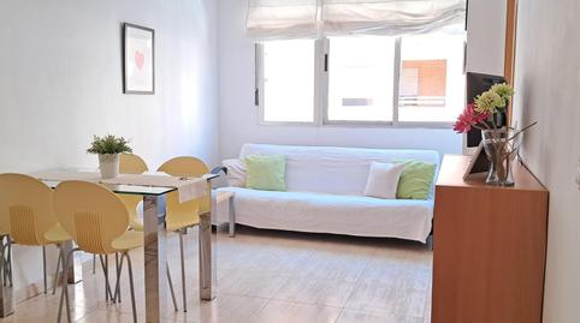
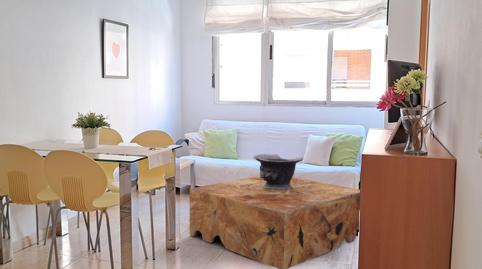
+ decorative bowl [253,153,304,190]
+ coffee table [189,175,361,269]
